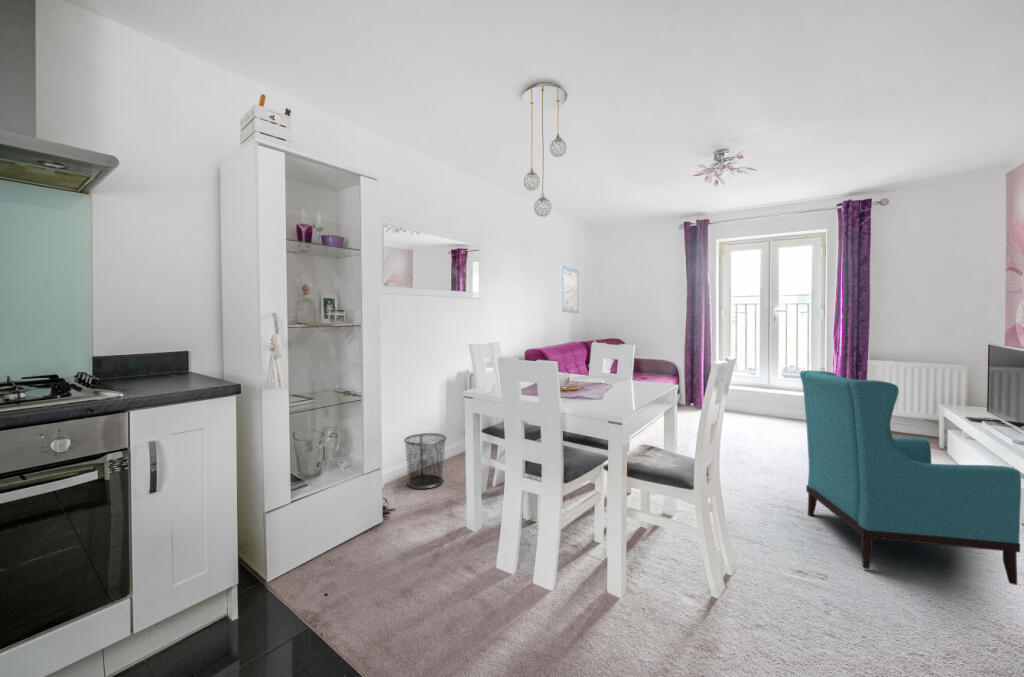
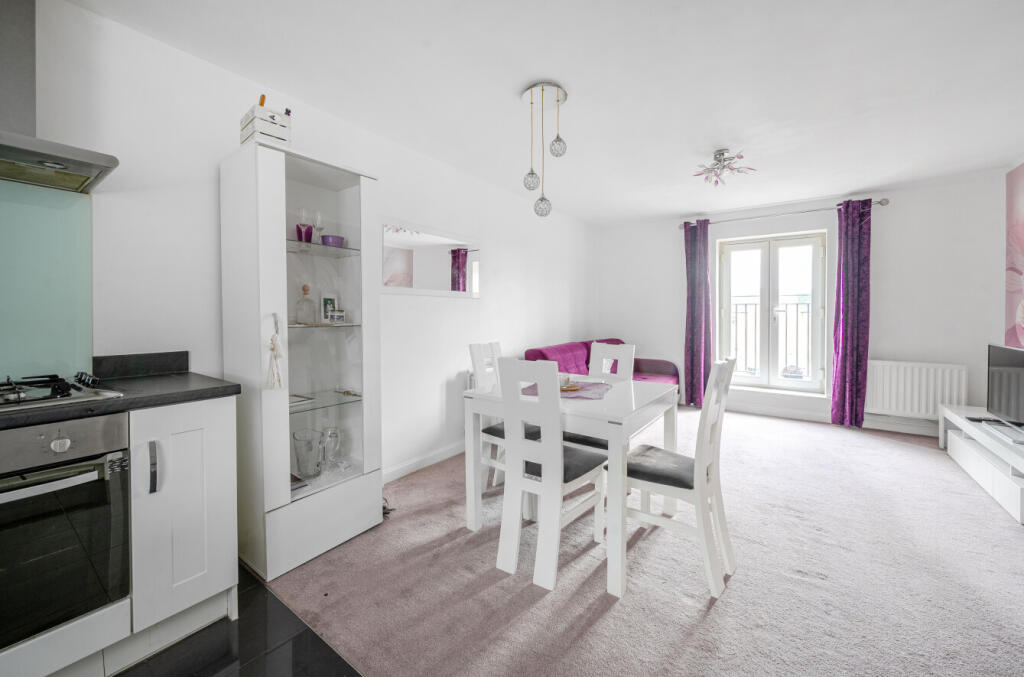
- armchair [799,370,1022,586]
- wall art [560,264,580,314]
- waste bin [403,432,447,490]
